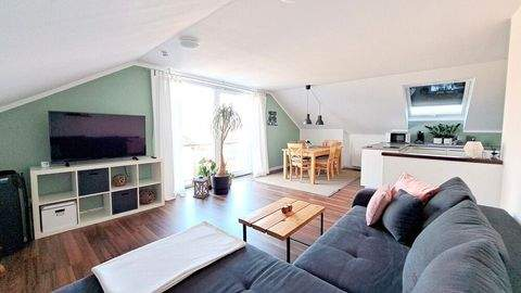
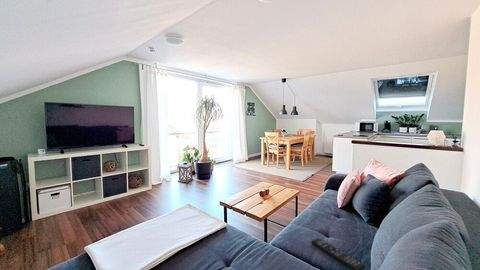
+ remote control [310,237,366,270]
